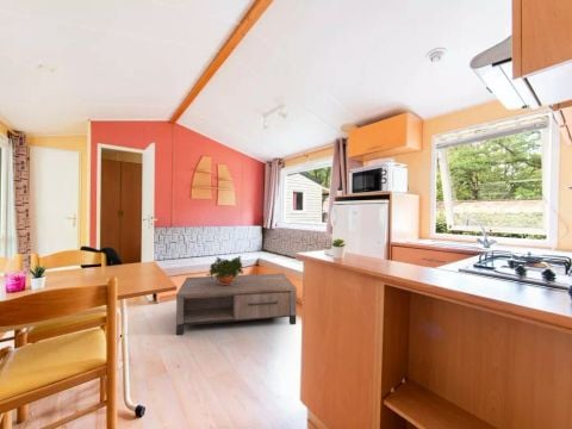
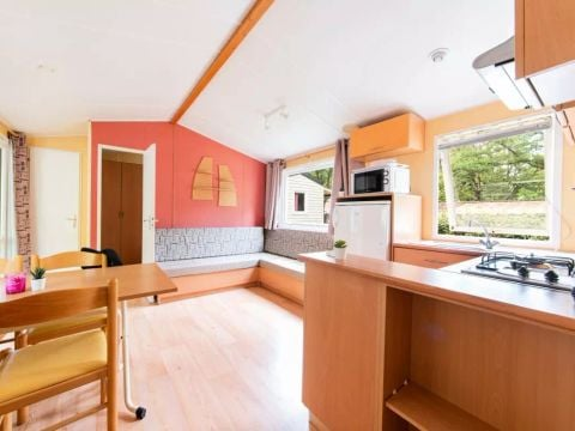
- potted plant [206,255,244,286]
- coffee table [175,272,298,336]
